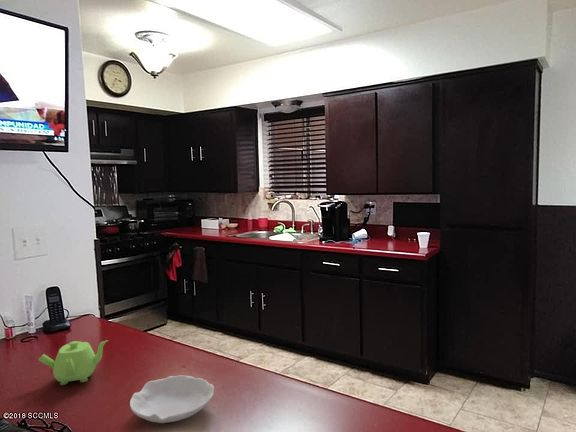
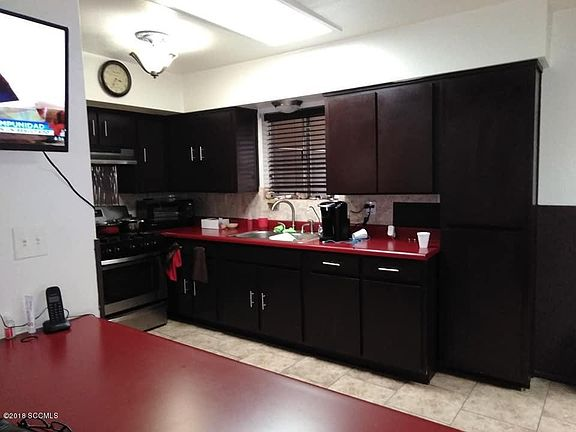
- bowl [129,374,215,424]
- teapot [38,339,109,386]
